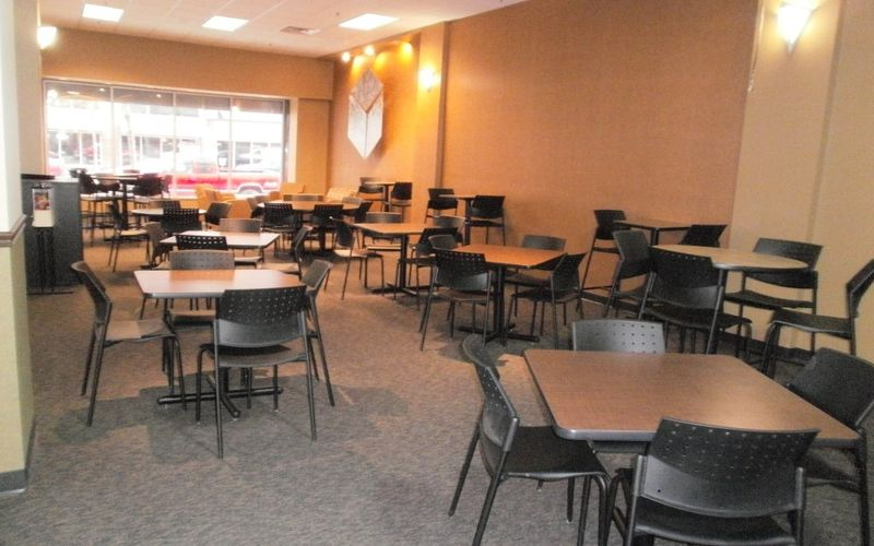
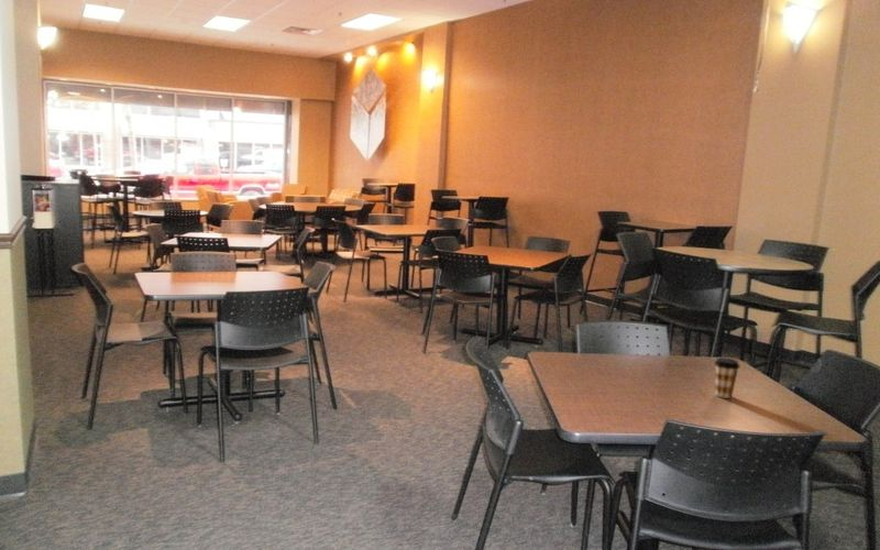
+ coffee cup [713,356,741,399]
